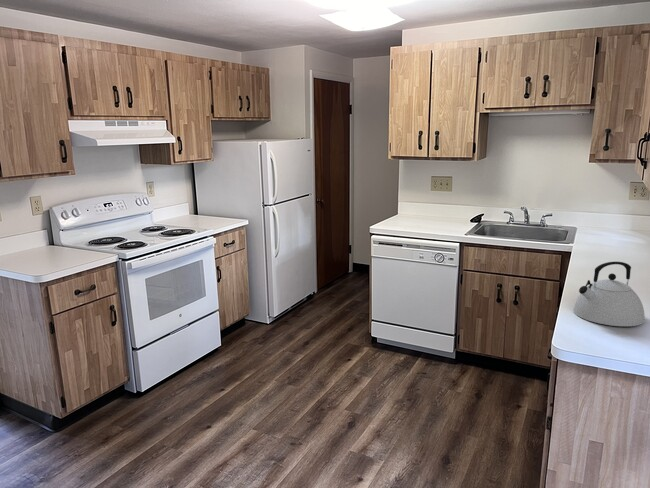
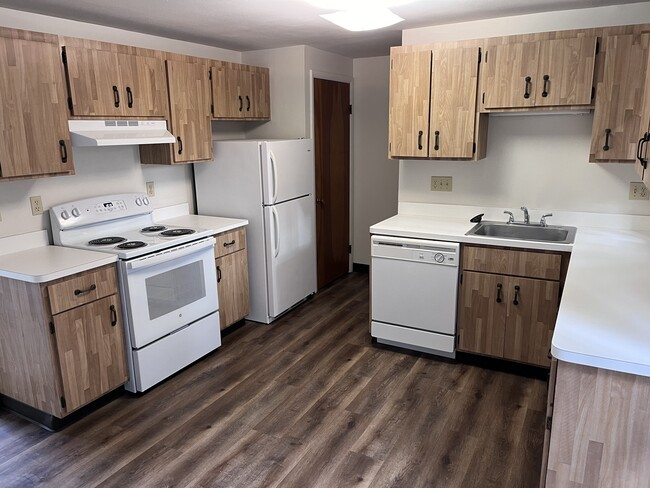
- kettle [572,261,646,327]
